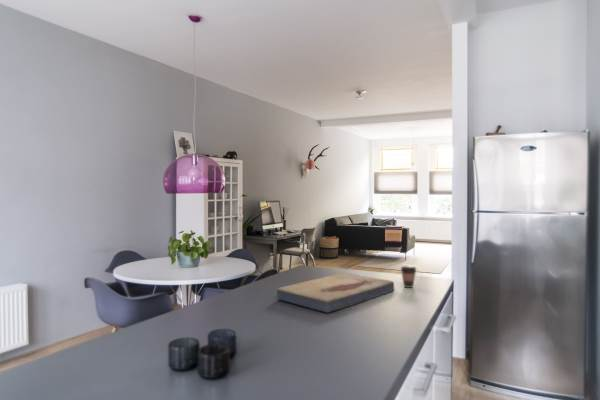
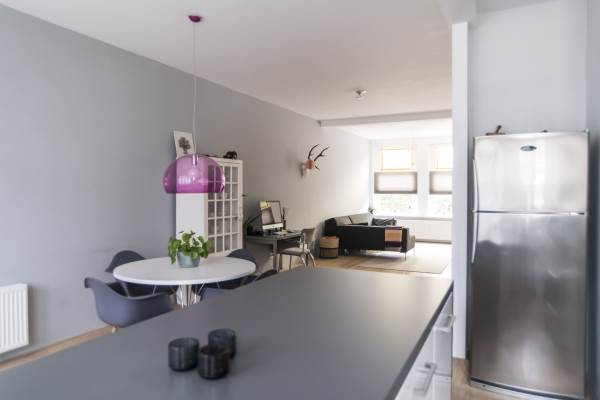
- fish fossil [276,272,395,314]
- coffee cup [399,264,418,289]
